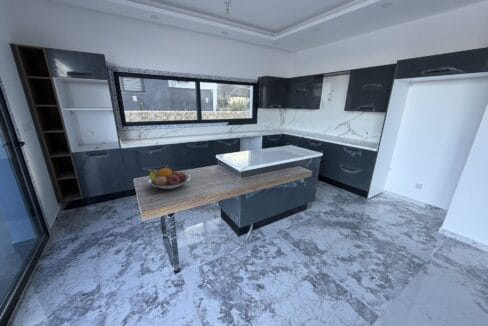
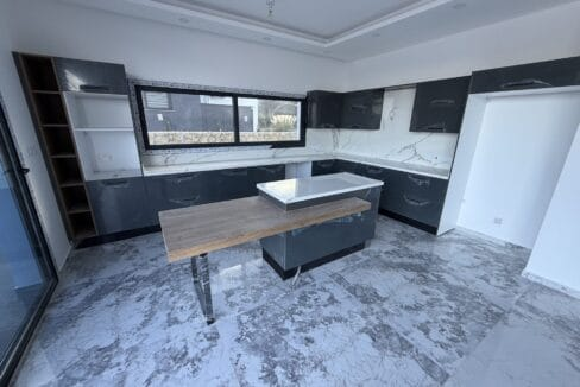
- fruit bowl [147,167,191,190]
